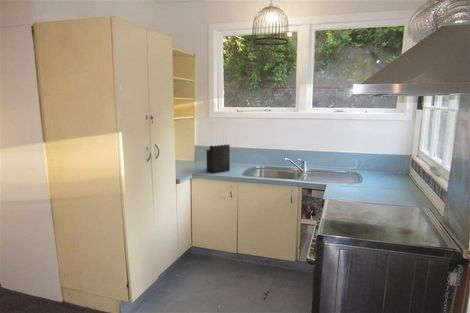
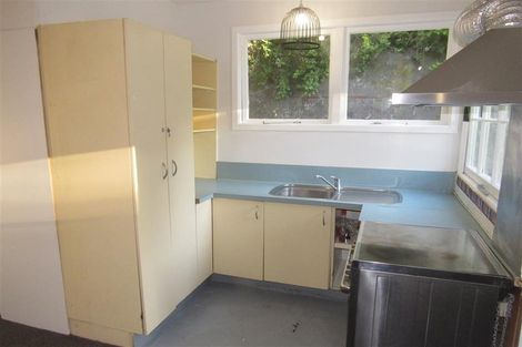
- knife block [206,131,231,174]
